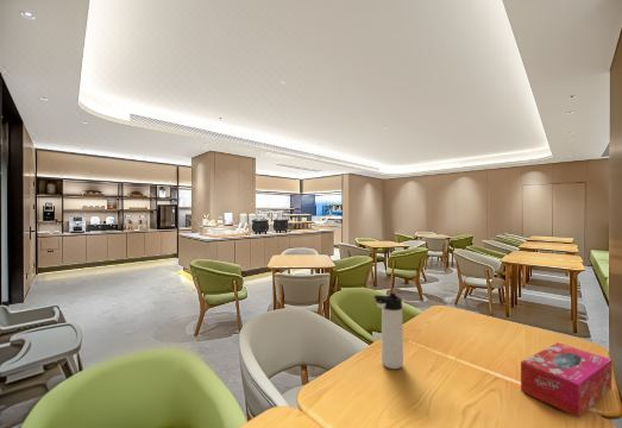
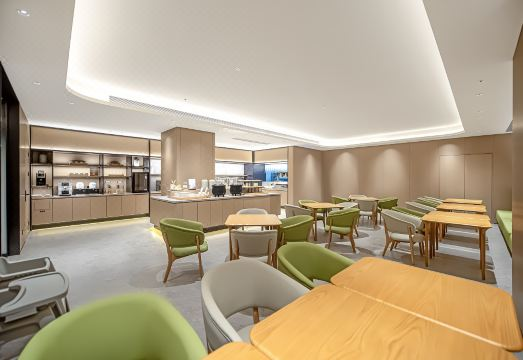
- tissue box [520,341,612,418]
- thermos bottle [373,292,404,370]
